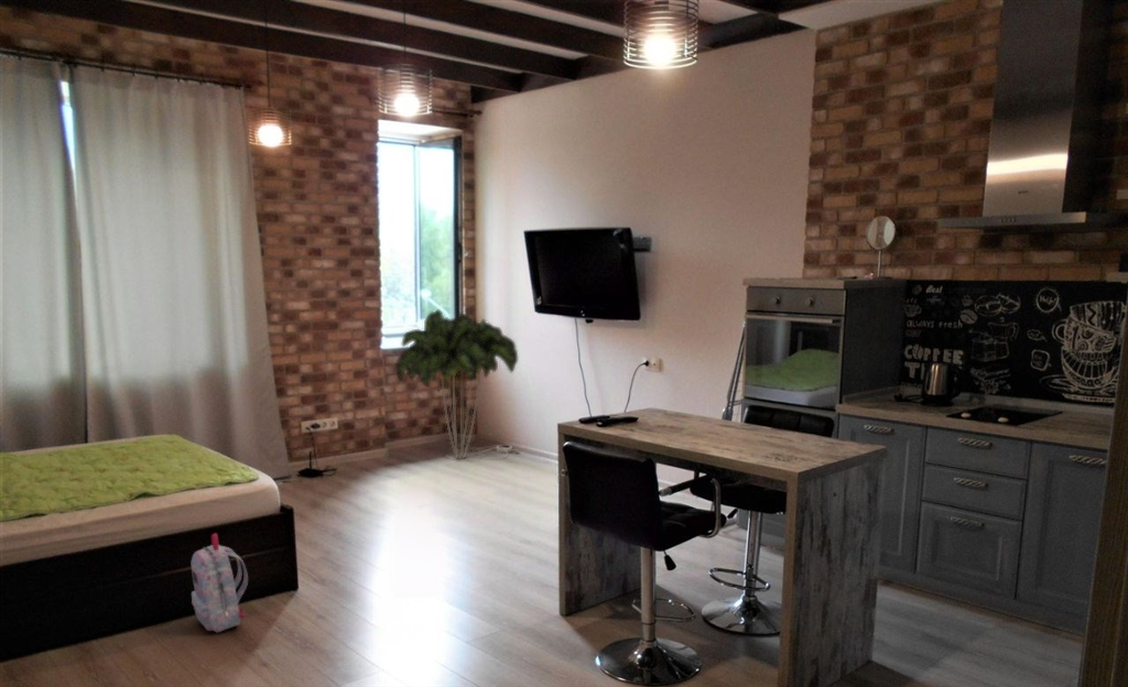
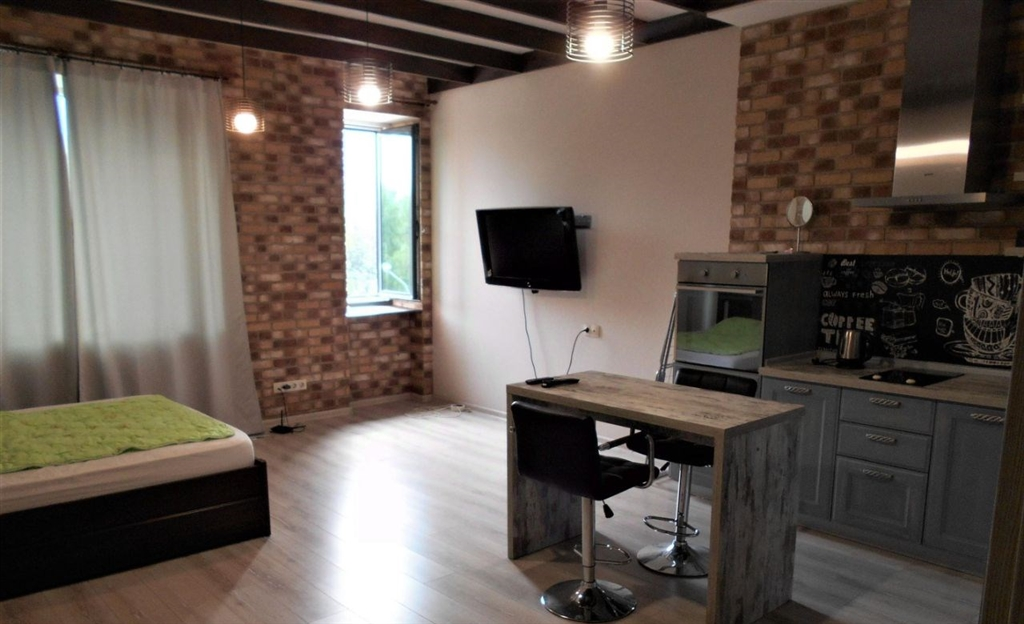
- backpack [191,532,249,634]
- indoor plant [394,308,519,460]
